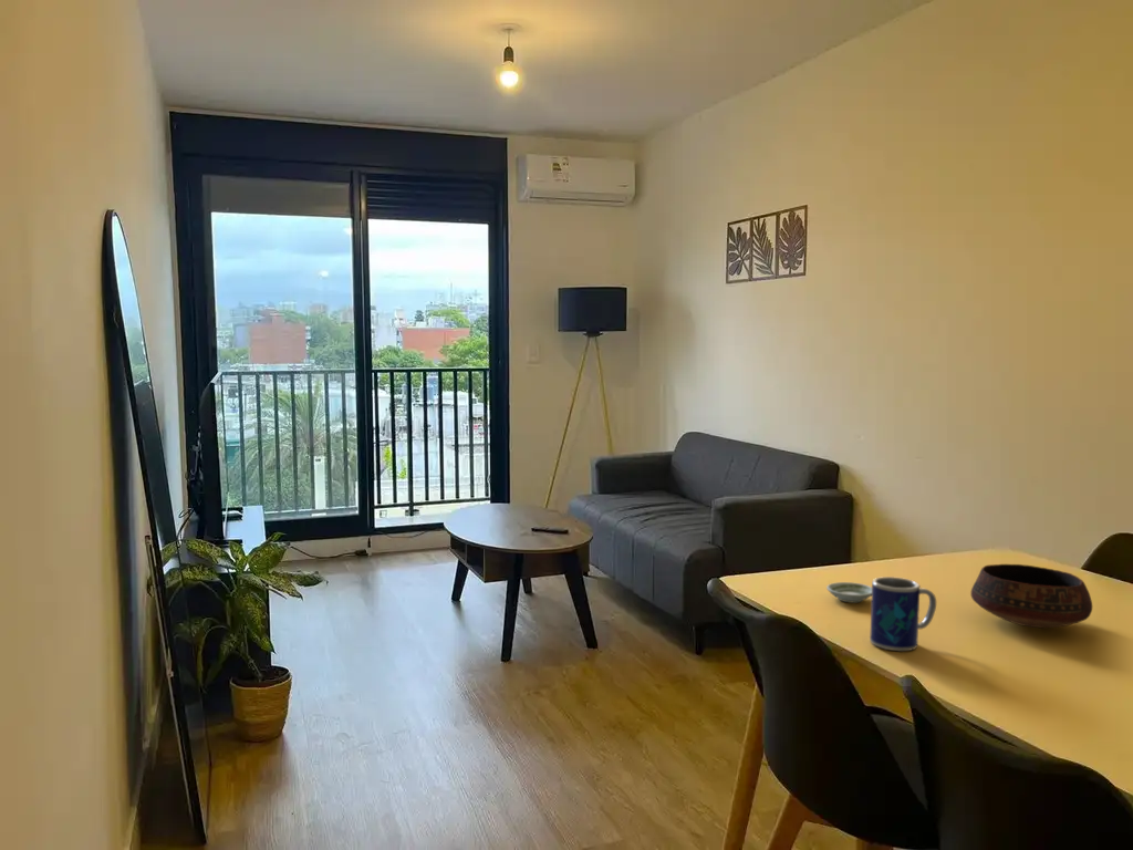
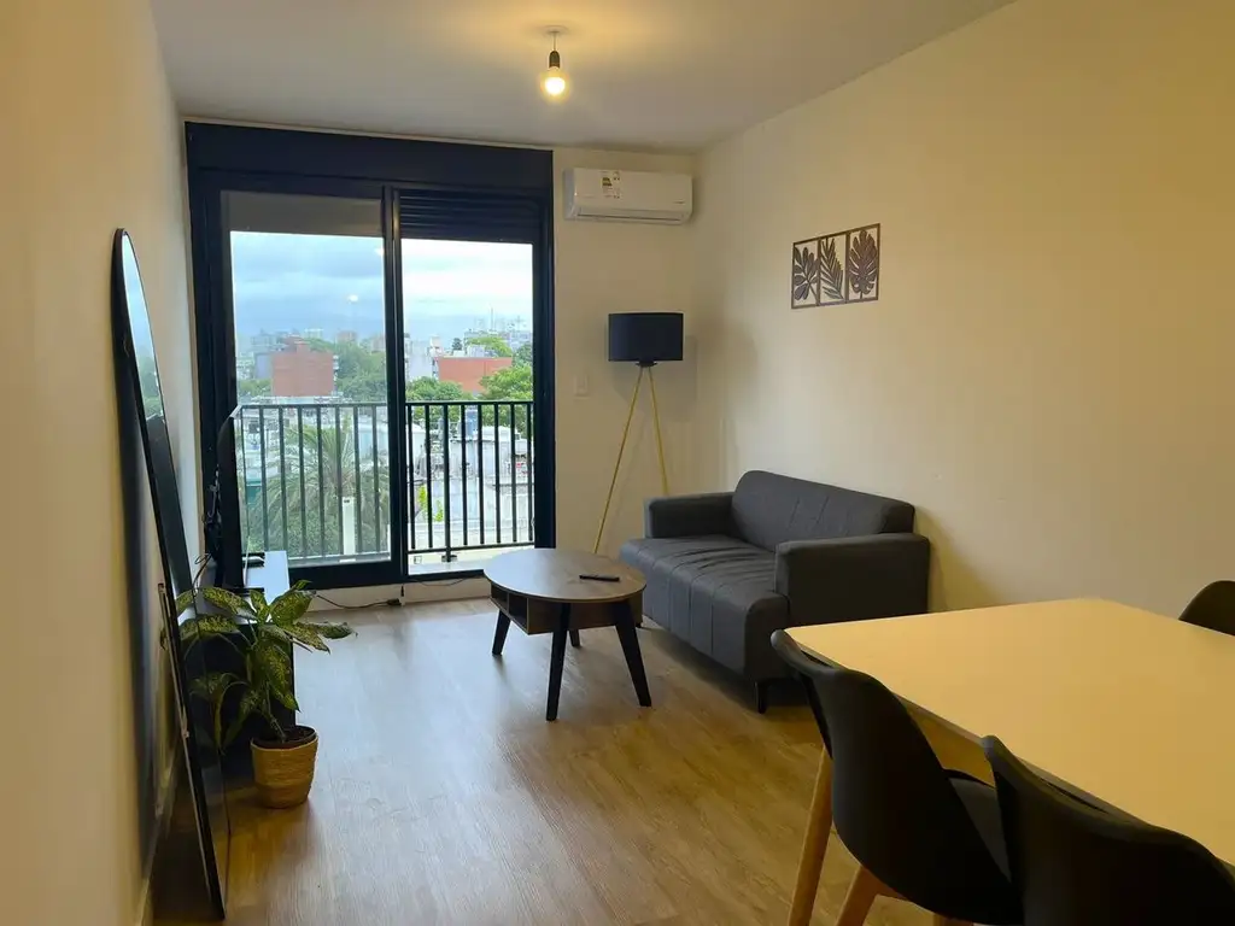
- bowl [969,563,1093,629]
- saucer [825,581,872,603]
- mug [869,576,937,652]
